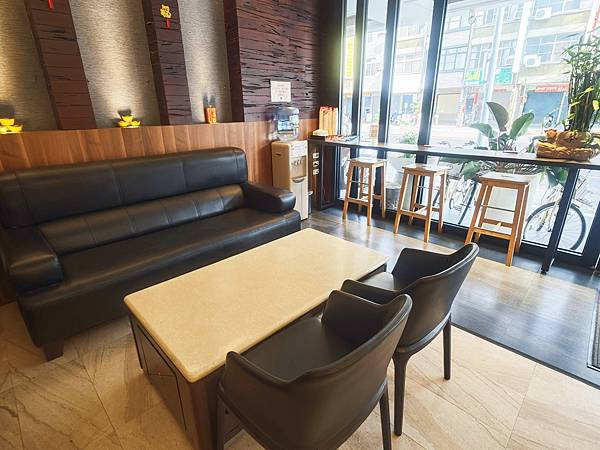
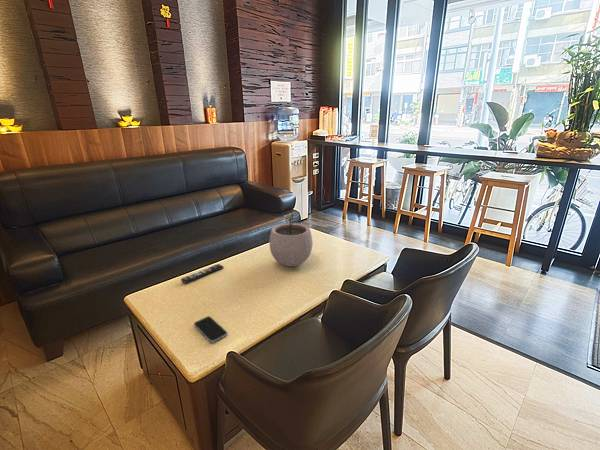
+ plant pot [268,212,314,267]
+ smartphone [193,315,228,344]
+ remote control [180,263,225,284]
